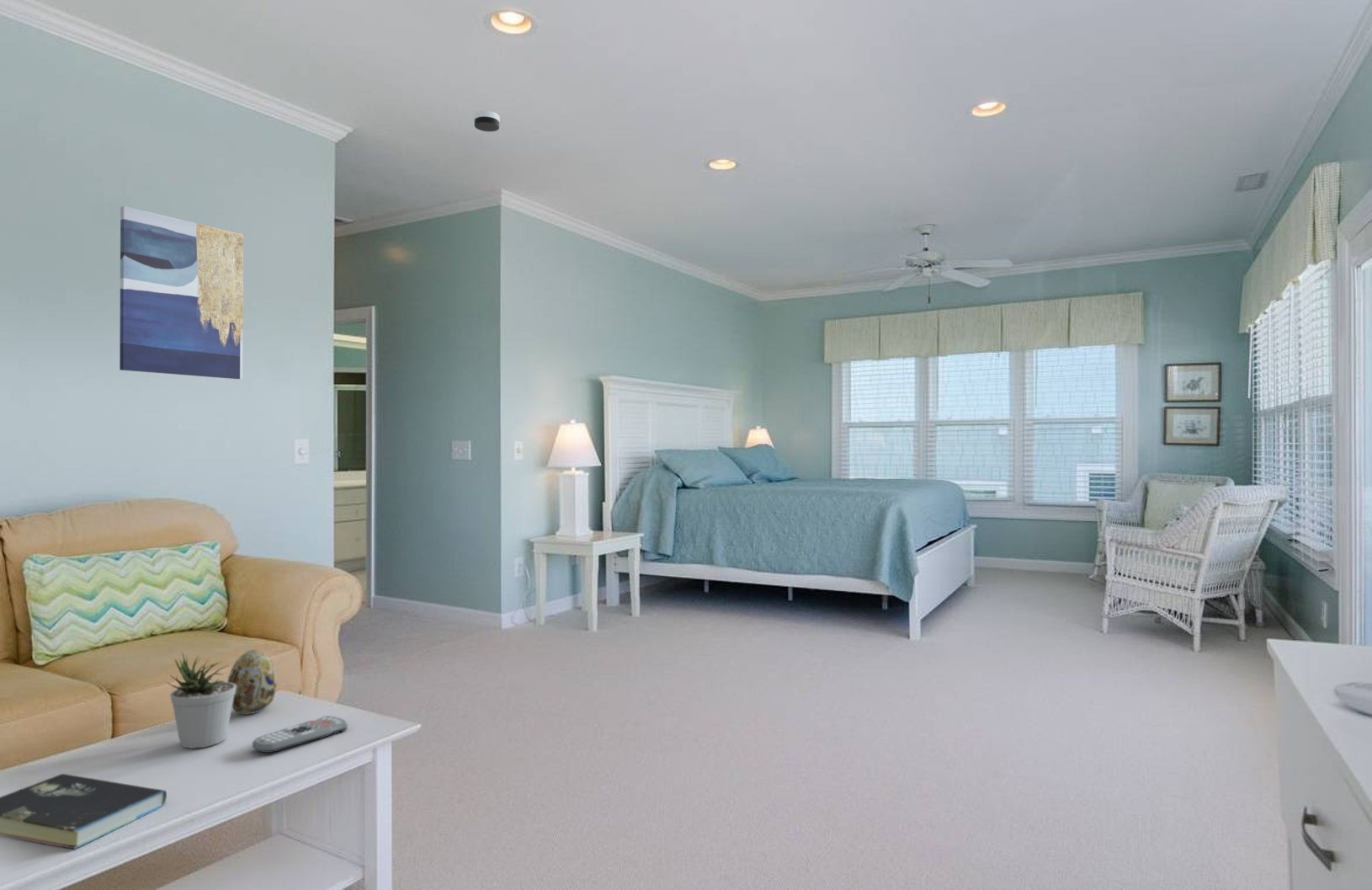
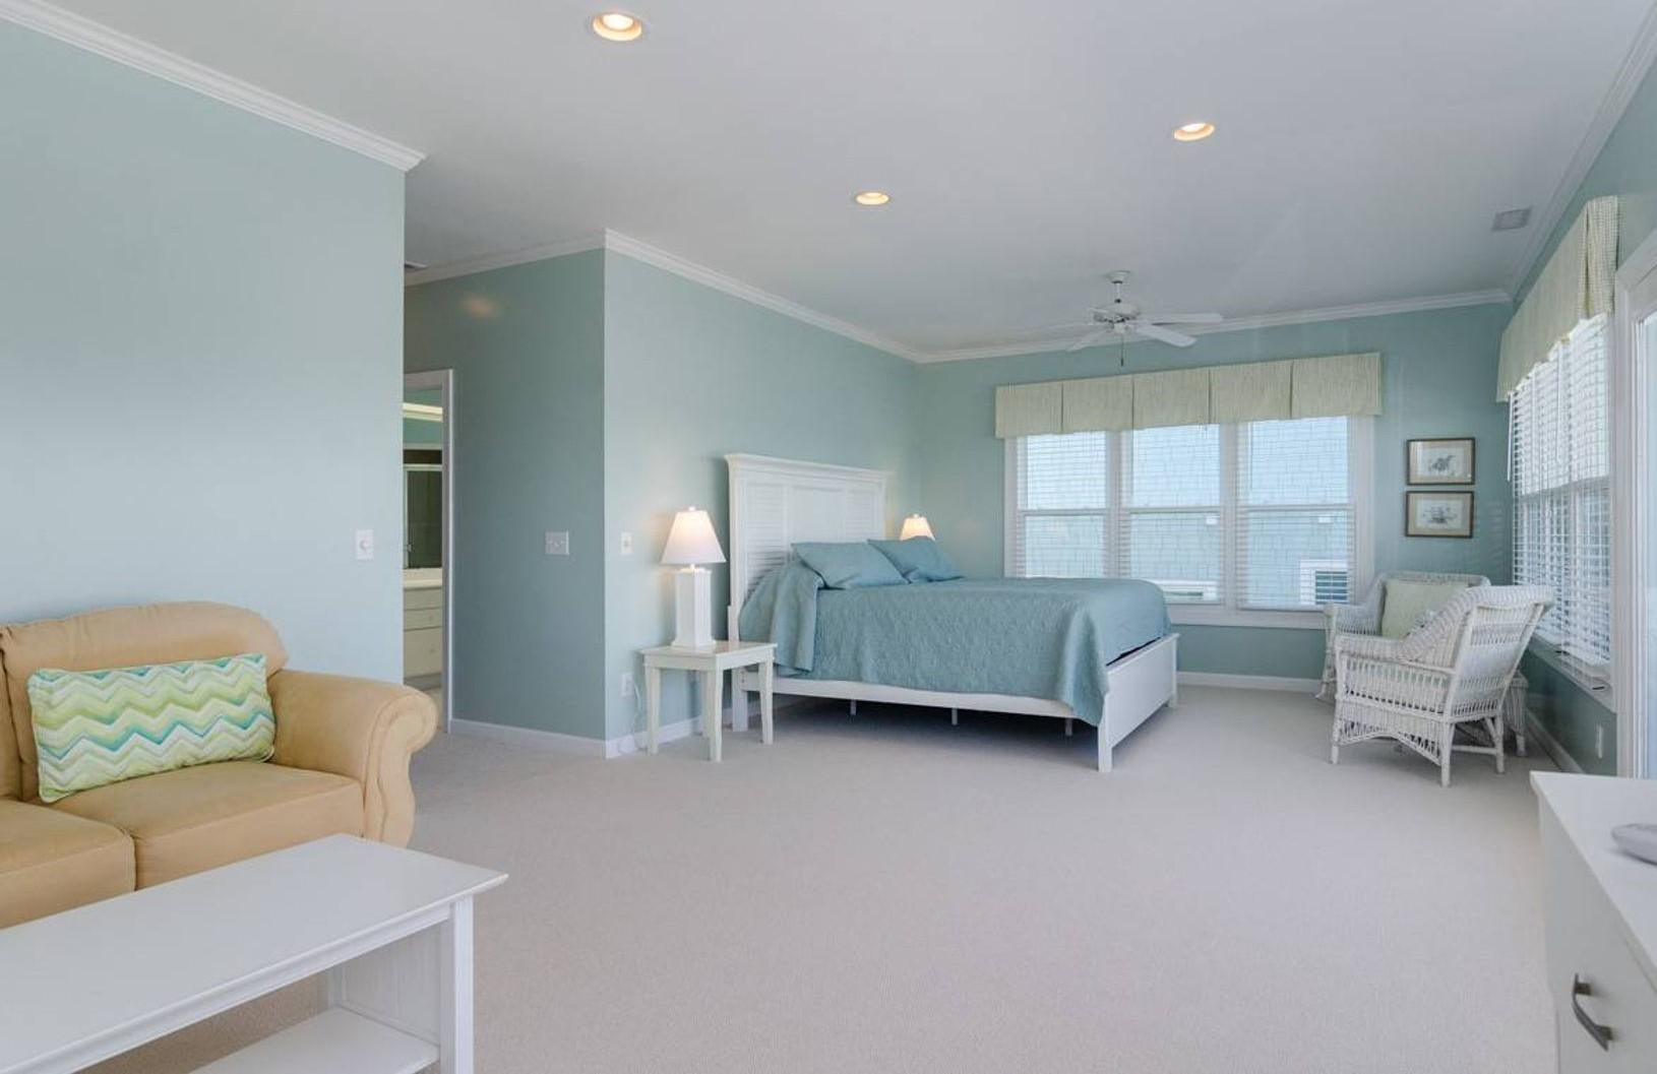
- wall art [119,205,244,380]
- remote control [252,715,348,754]
- potted plant [167,651,236,749]
- book [0,773,168,850]
- decorative egg [226,648,278,715]
- smoke detector [473,109,500,132]
